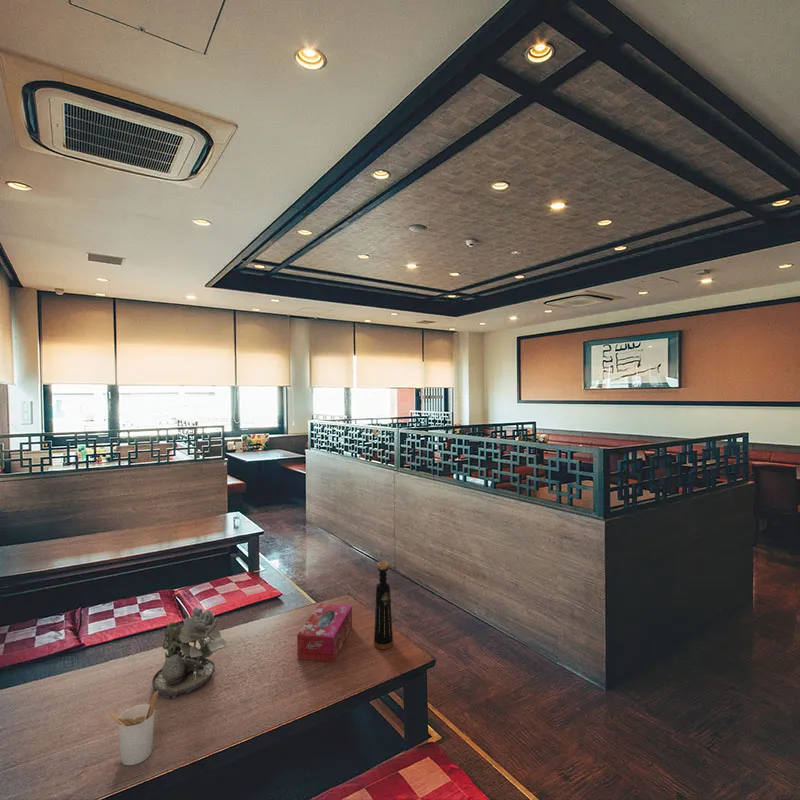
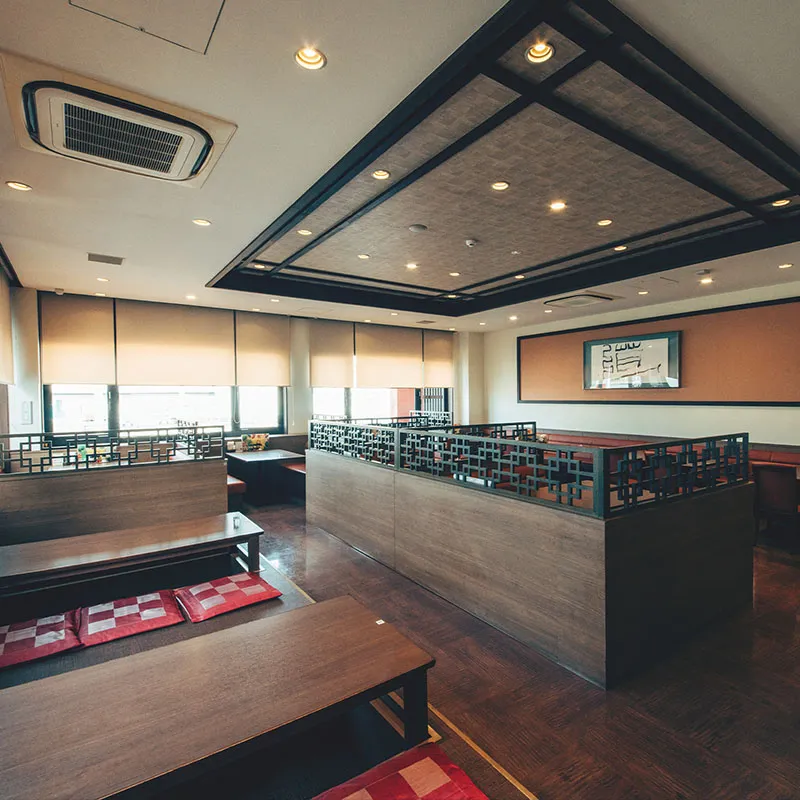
- bottle [373,561,394,650]
- utensil holder [108,691,159,766]
- tissue box [296,602,353,663]
- succulent plant [151,606,228,700]
